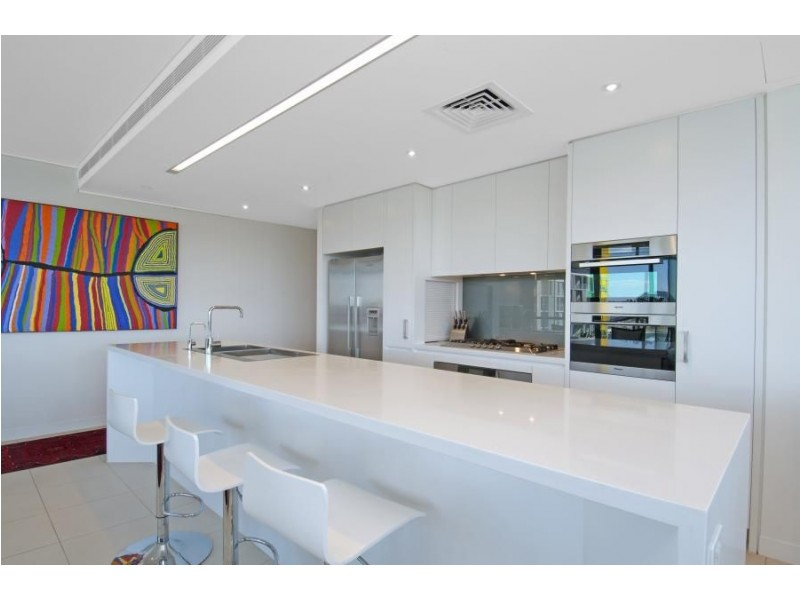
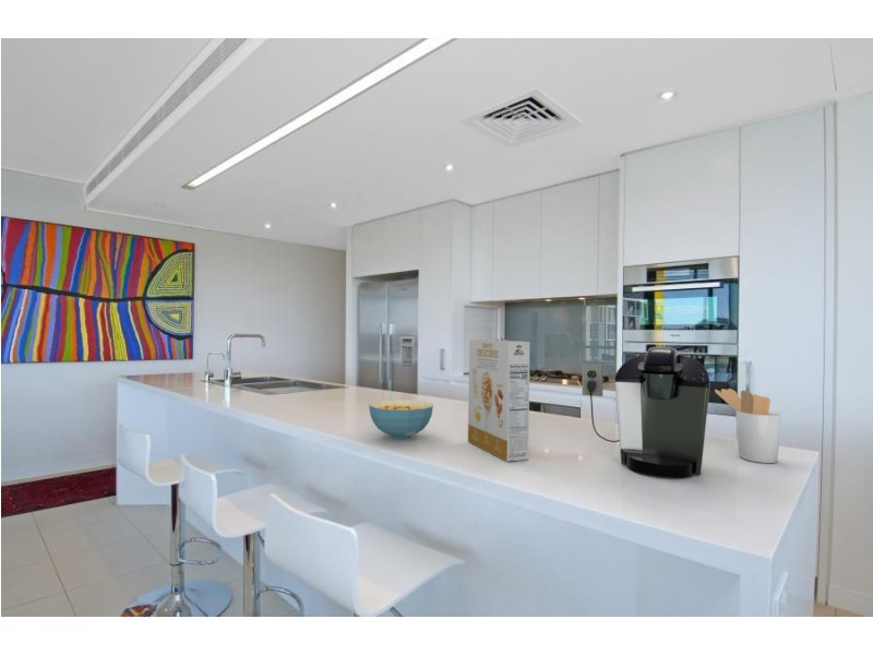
+ utensil holder [714,388,782,464]
+ cereal bowl [368,400,434,440]
+ cereal box [467,338,531,463]
+ coffee maker [582,346,711,479]
